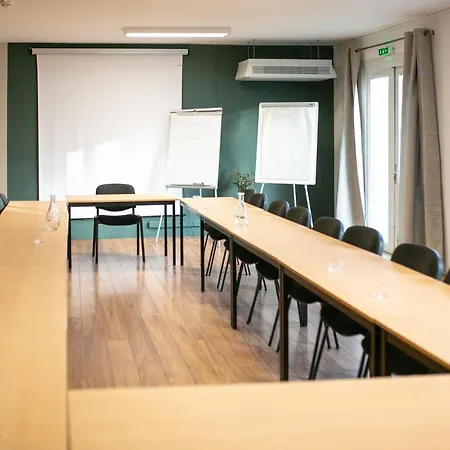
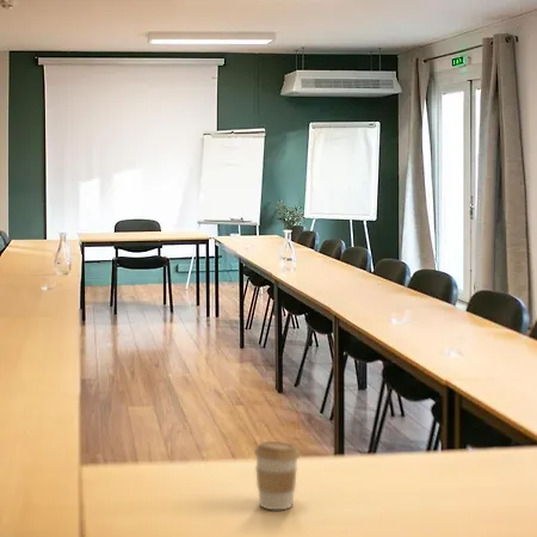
+ coffee cup [253,440,301,511]
